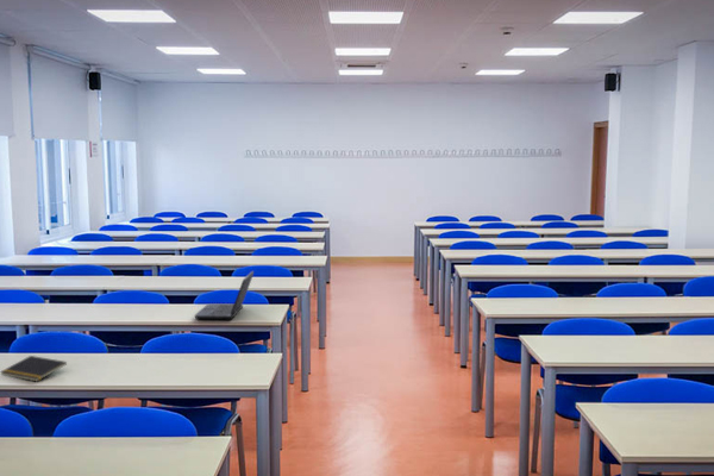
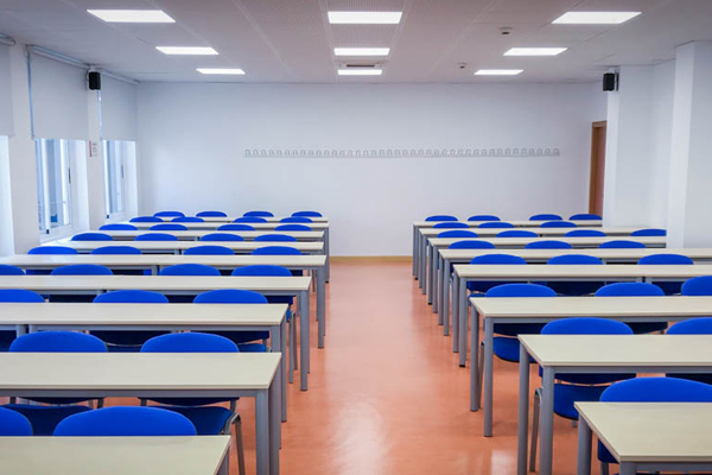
- notepad [0,355,68,383]
- laptop [194,270,255,320]
